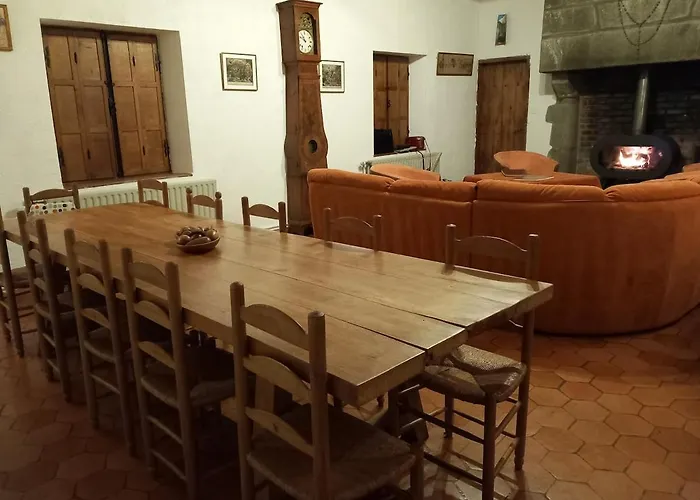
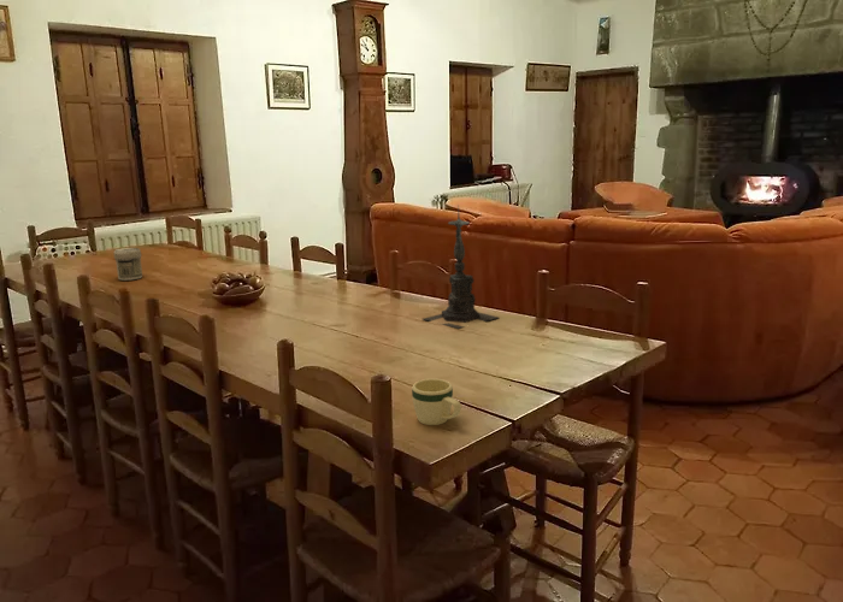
+ mug [411,378,462,426]
+ jar [113,247,143,282]
+ candle holder [423,203,501,330]
